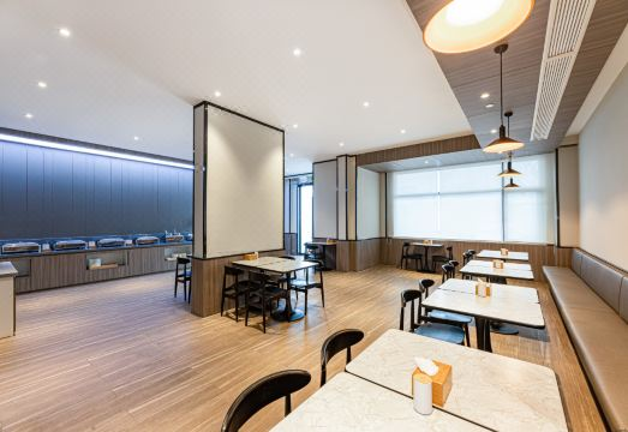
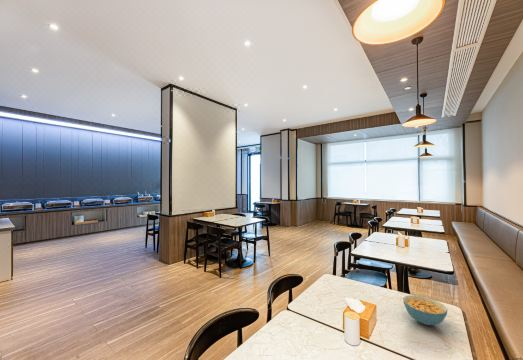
+ cereal bowl [402,294,448,326]
